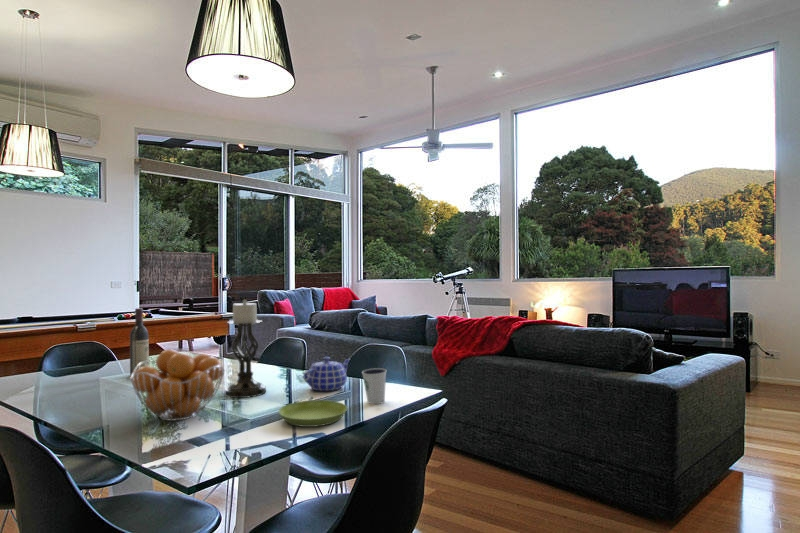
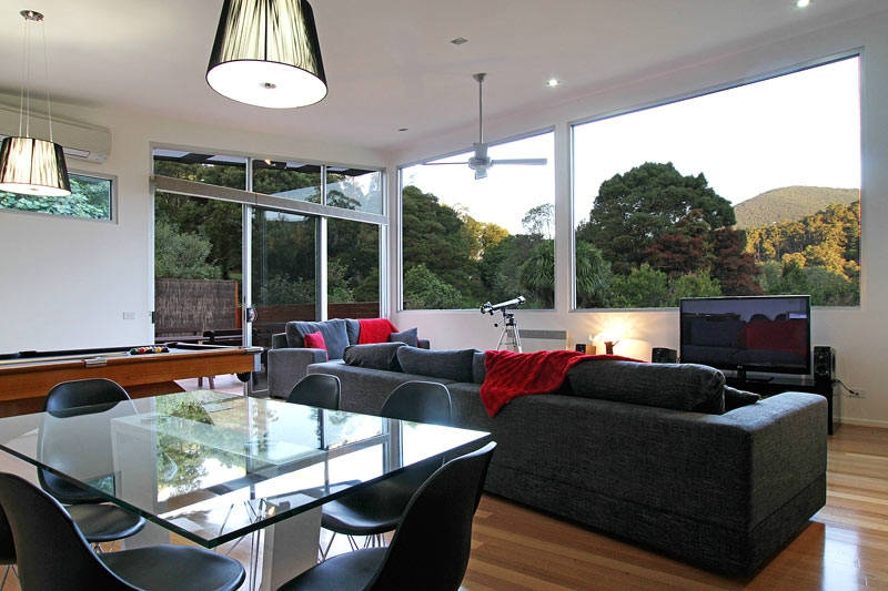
- fruit basket [129,348,226,421]
- wine bottle [129,307,150,377]
- teapot [302,356,351,392]
- candle holder [223,299,267,399]
- dixie cup [361,367,388,405]
- saucer [278,399,348,428]
